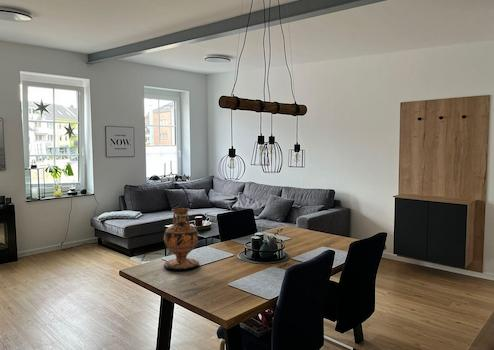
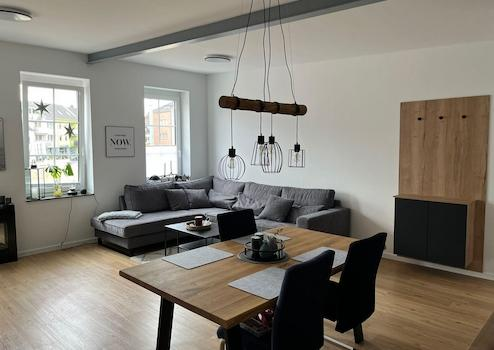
- vase [163,205,200,271]
